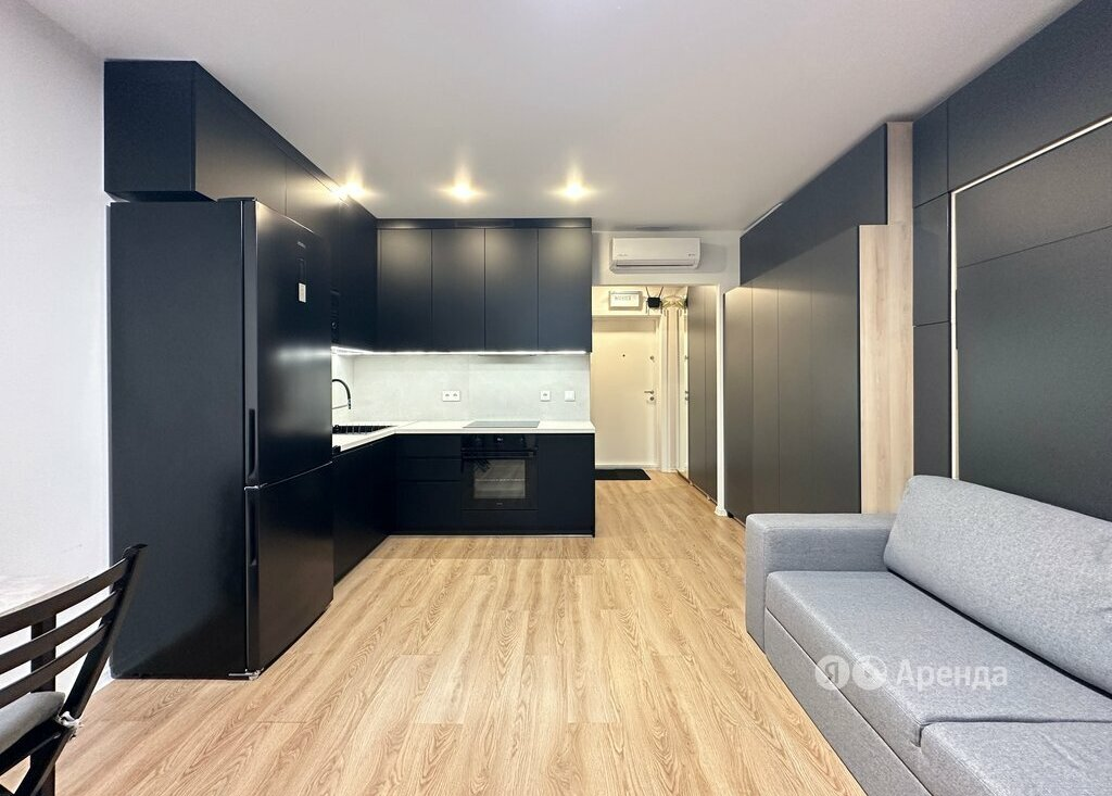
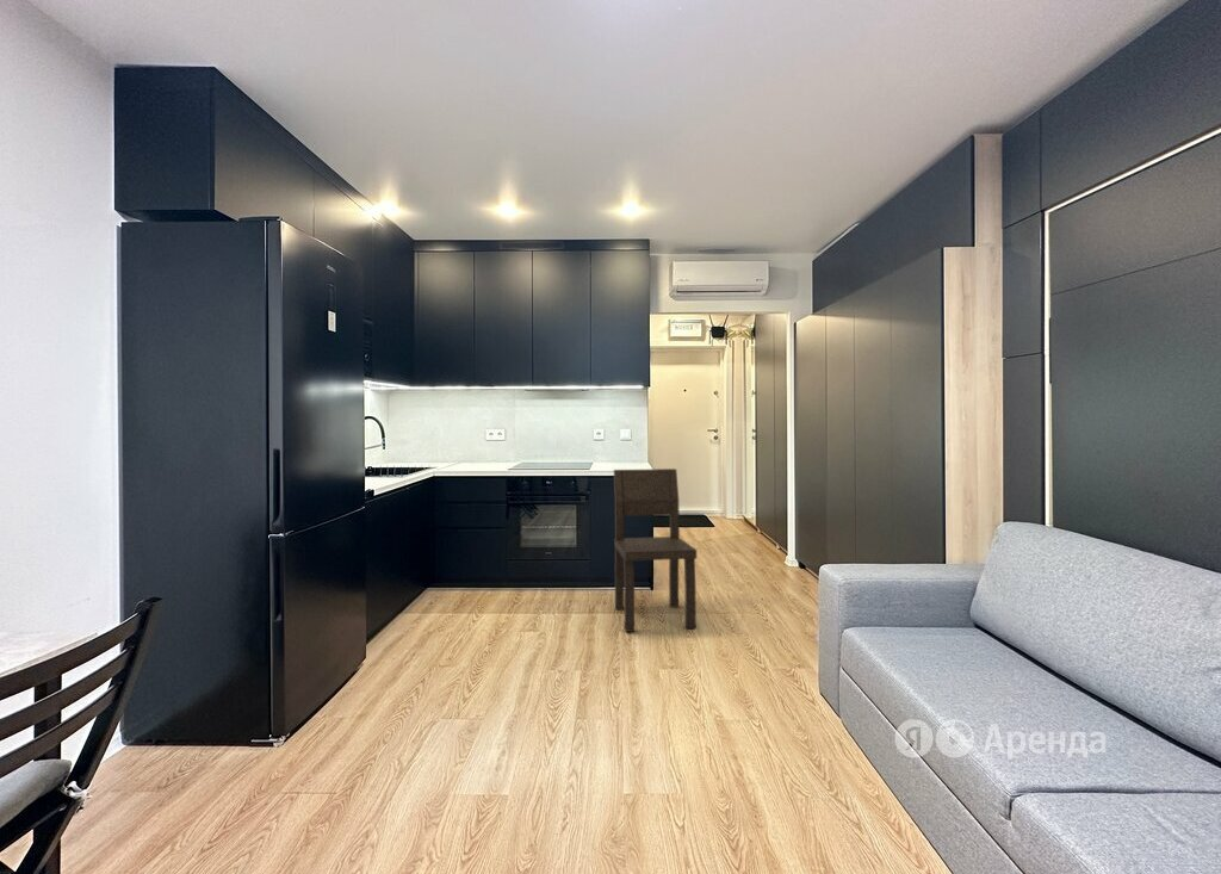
+ dining chair [613,467,698,633]
